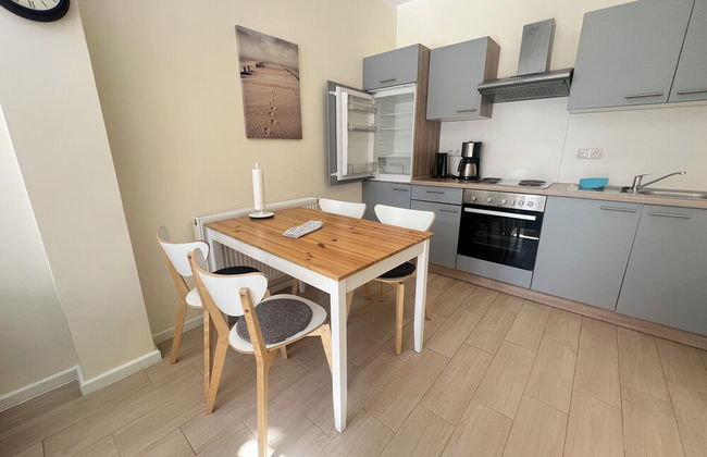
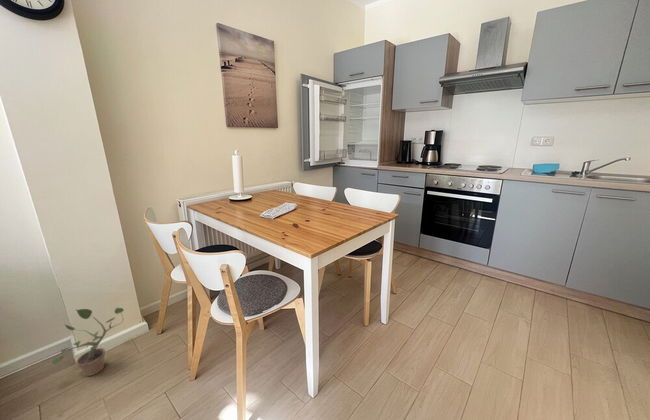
+ potted plant [51,307,125,377]
